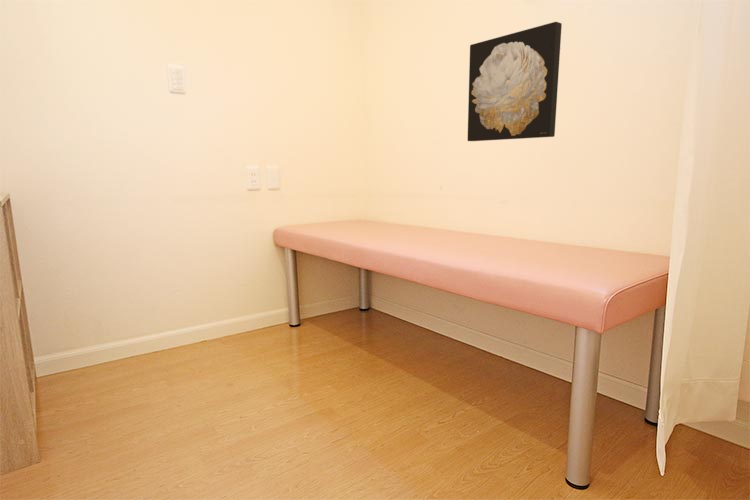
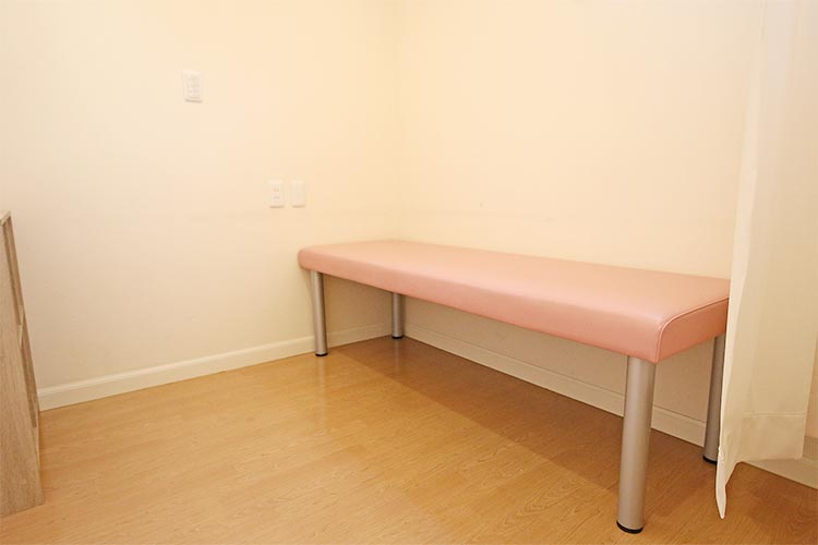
- wall art [467,21,563,142]
